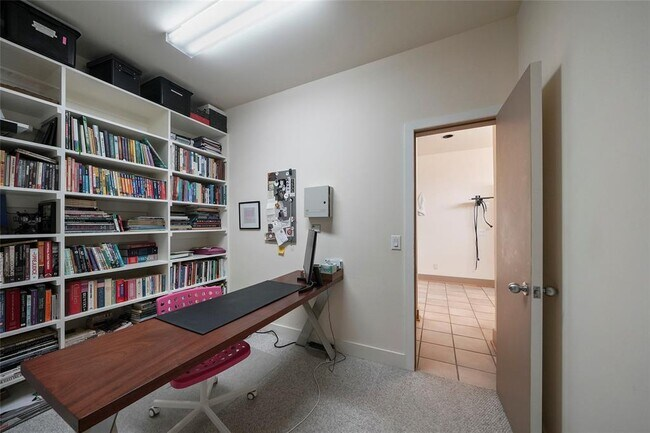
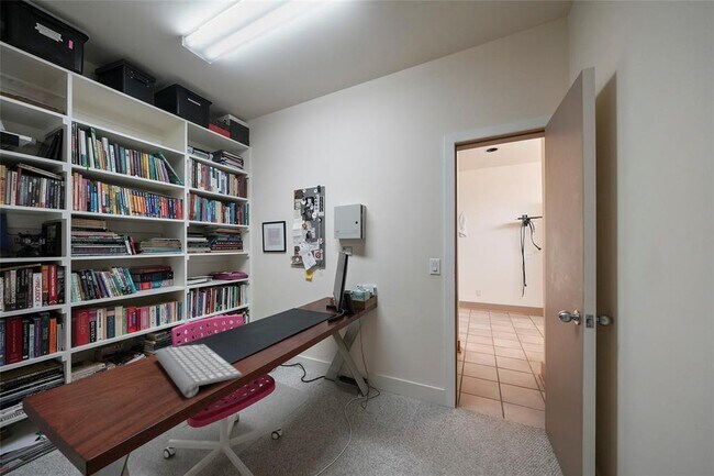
+ computer keyboard [155,343,243,399]
